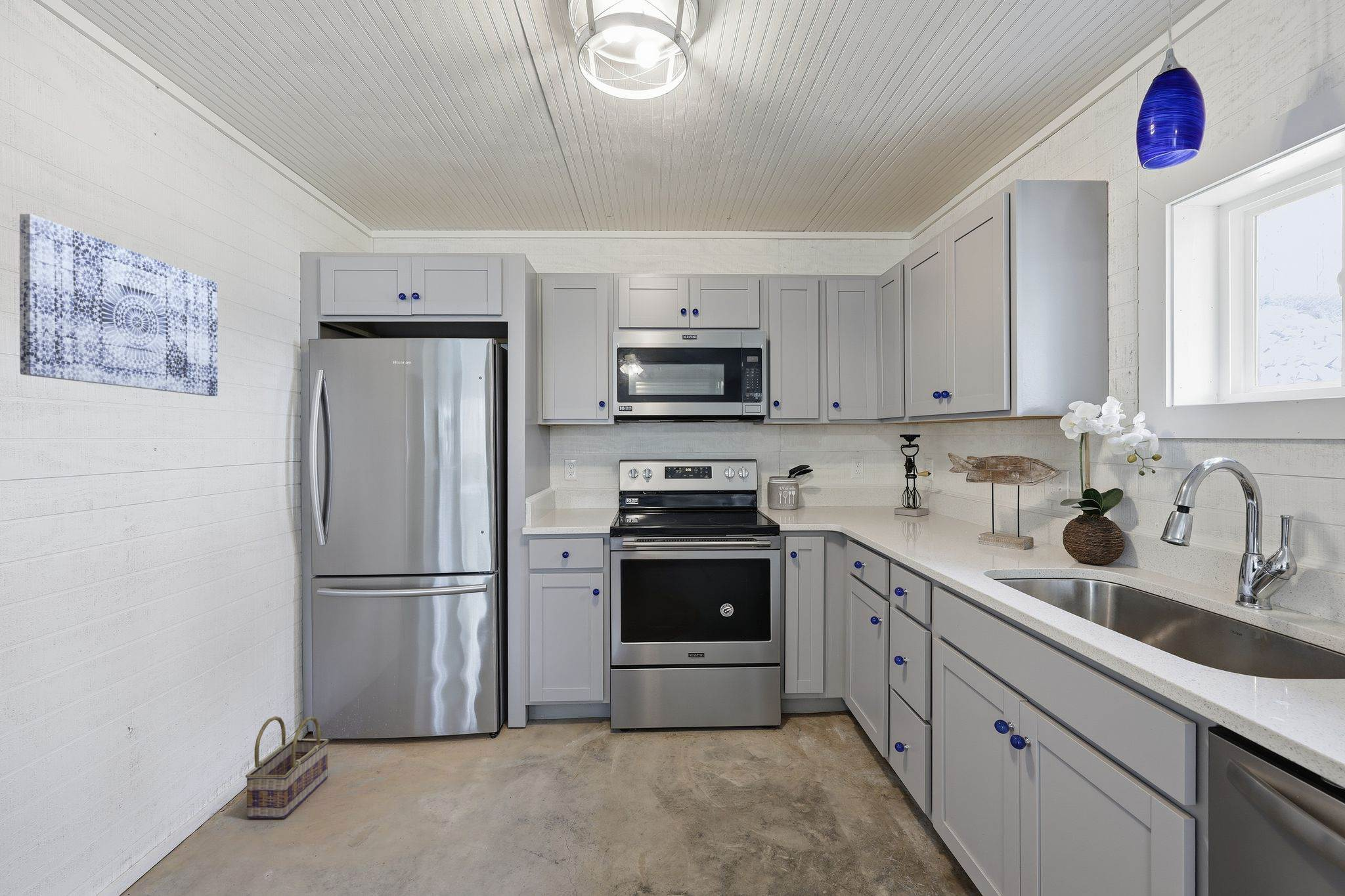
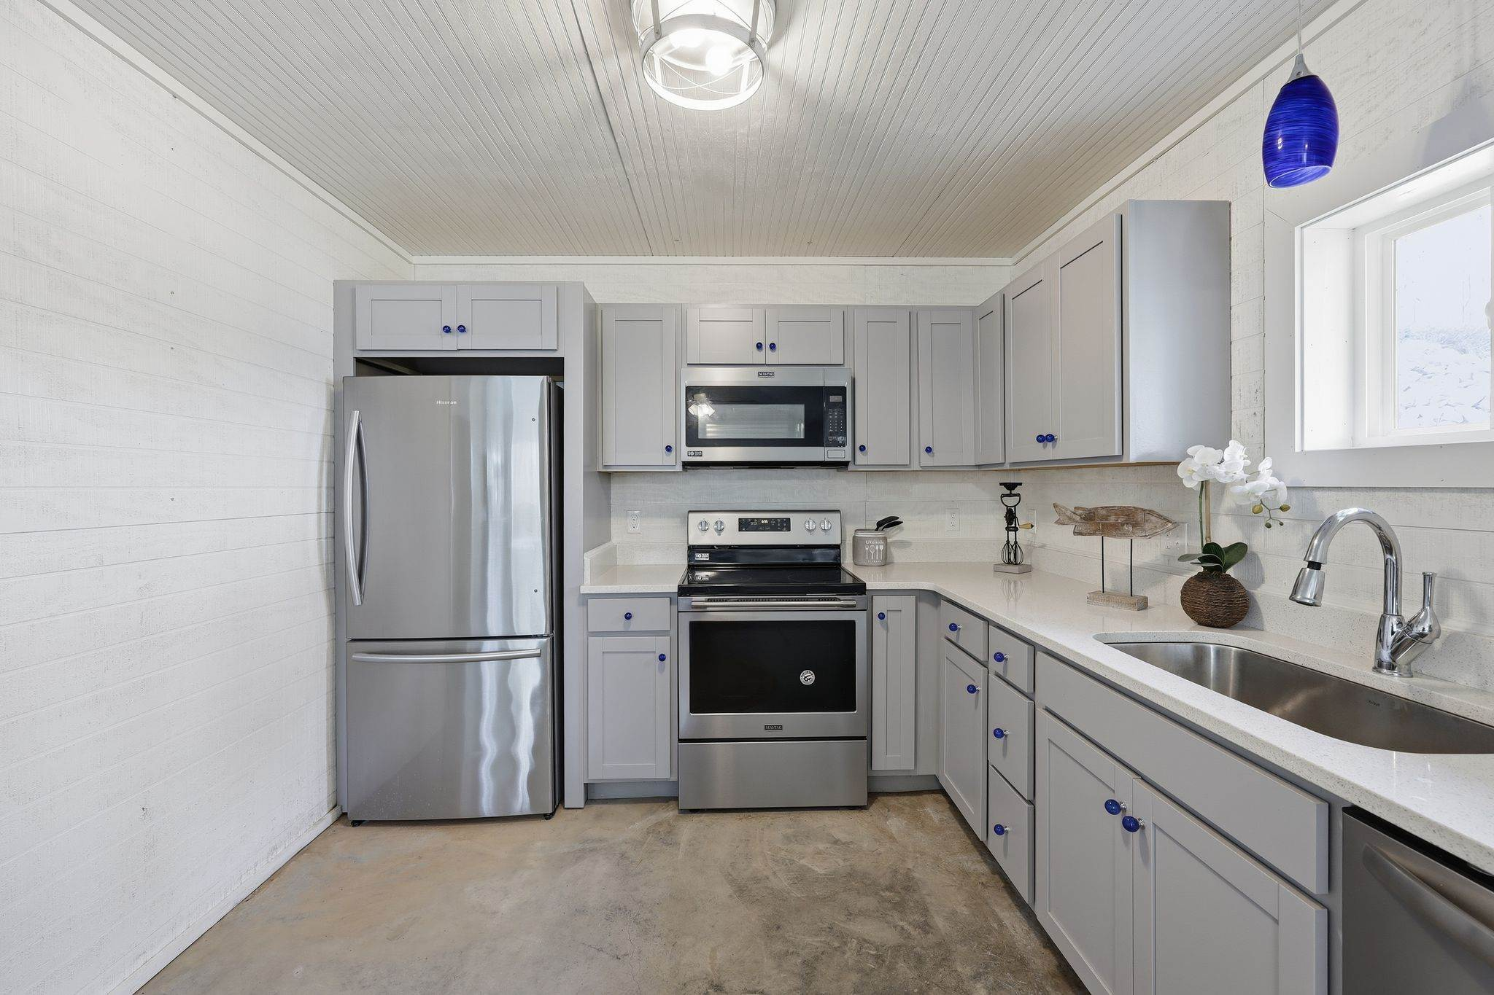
- wall art [18,213,218,396]
- basket [245,715,330,819]
